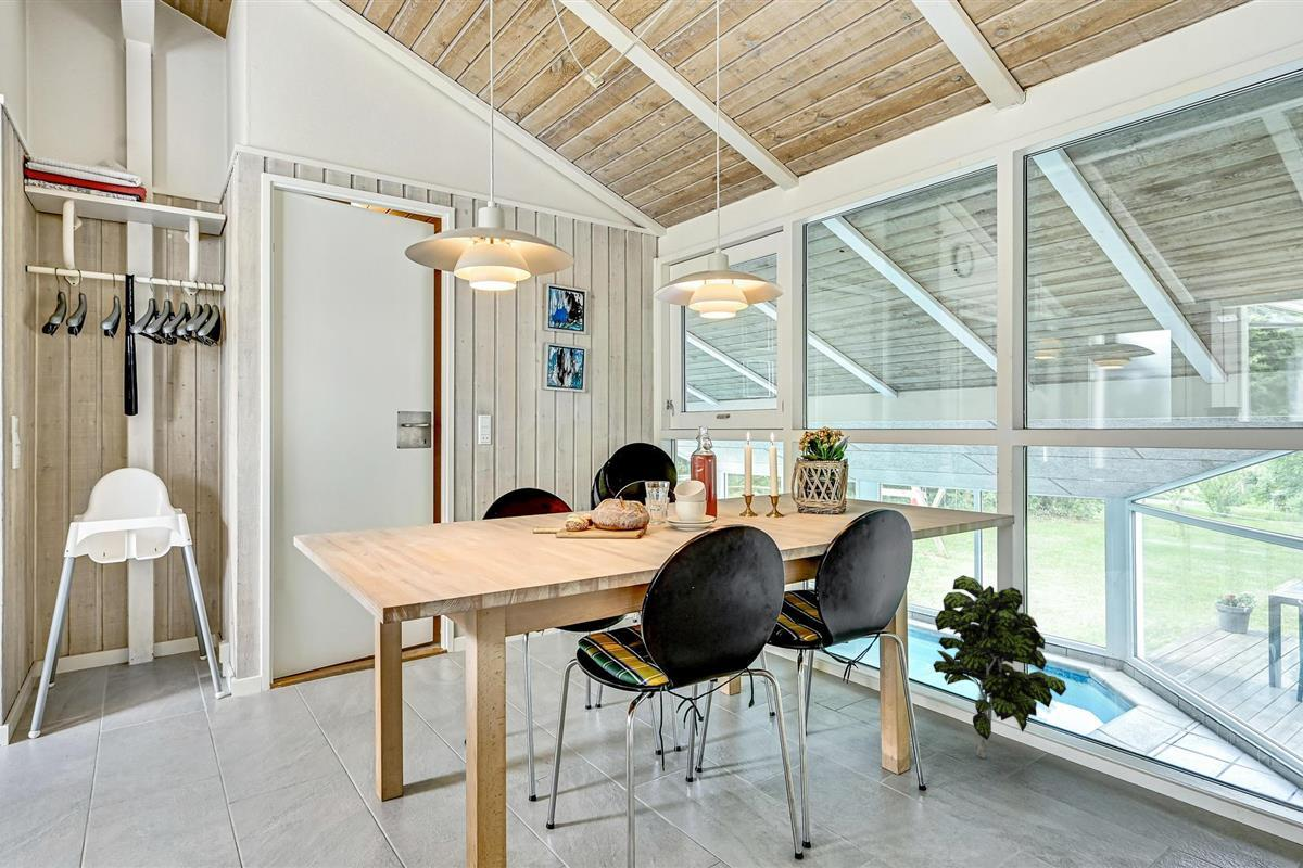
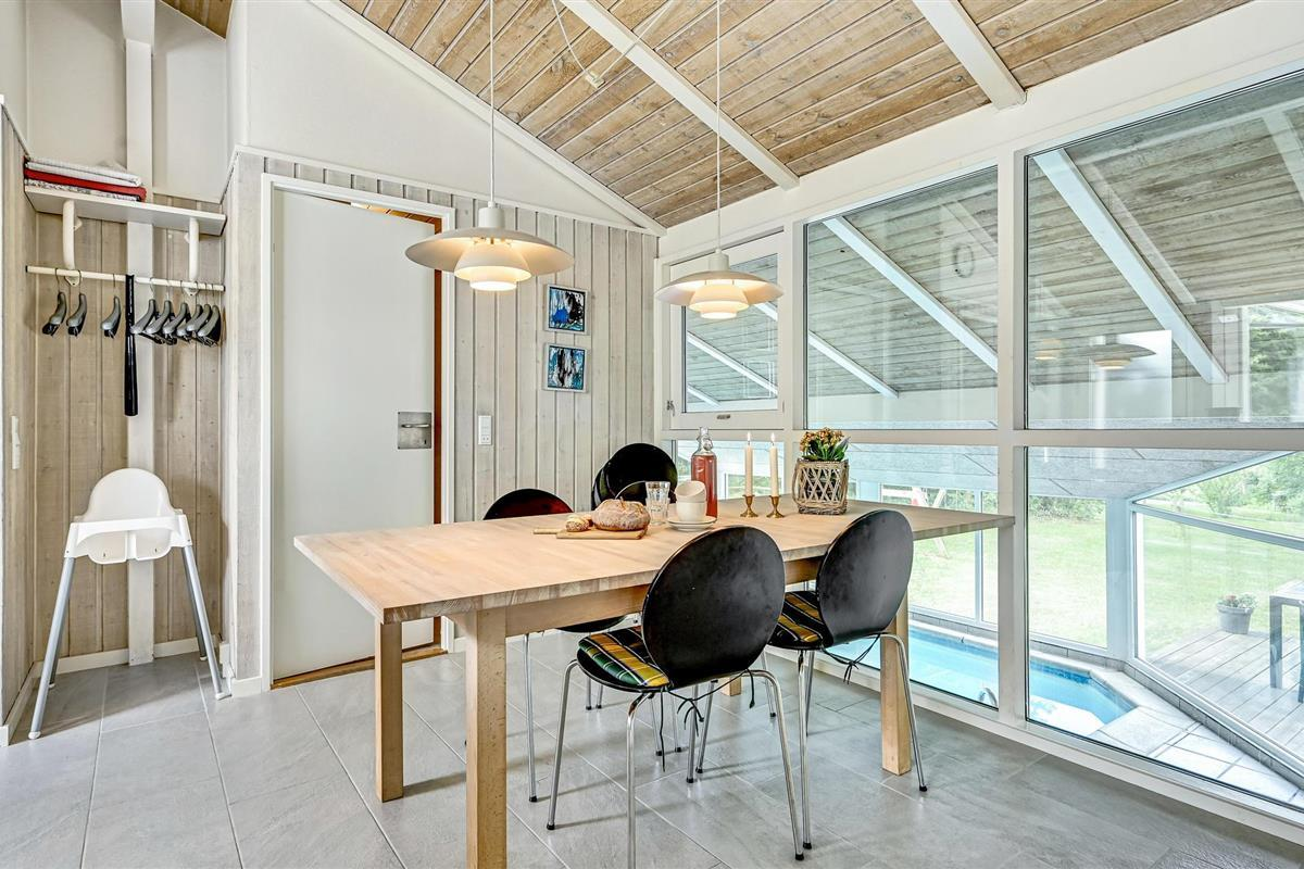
- indoor plant [932,574,1067,760]
